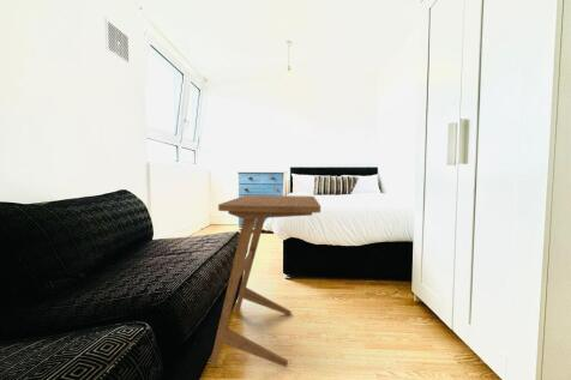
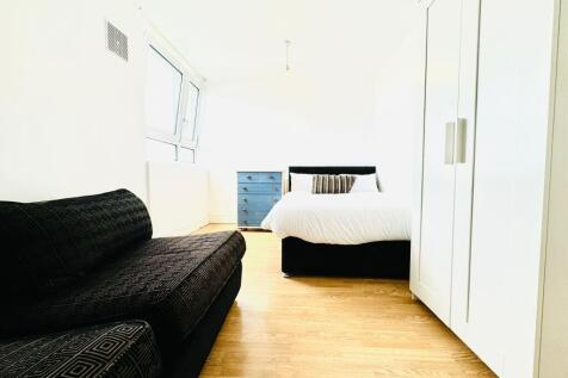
- side table [209,194,321,368]
